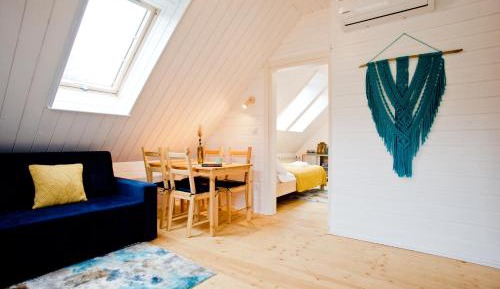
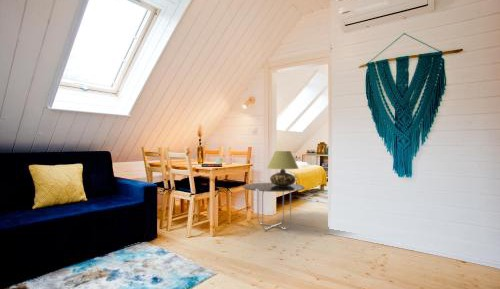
+ table lamp [267,150,300,186]
+ side table [242,182,306,231]
